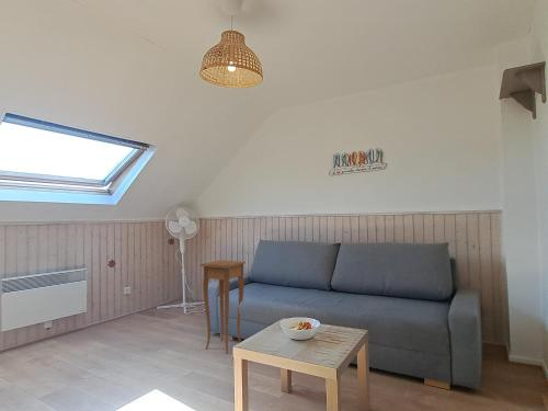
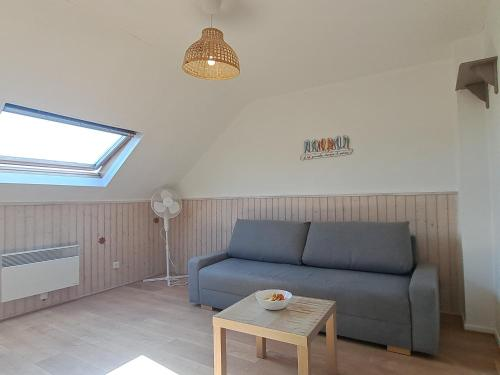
- side table [199,259,247,354]
